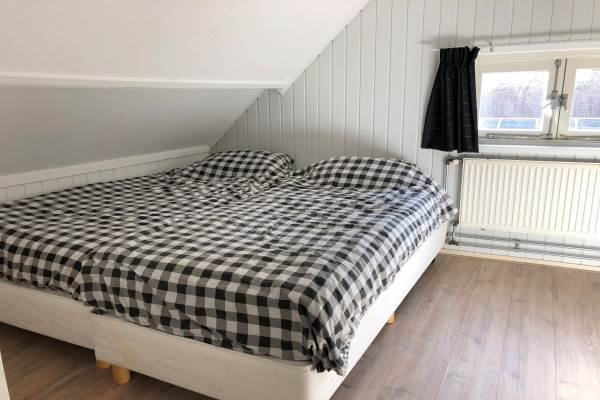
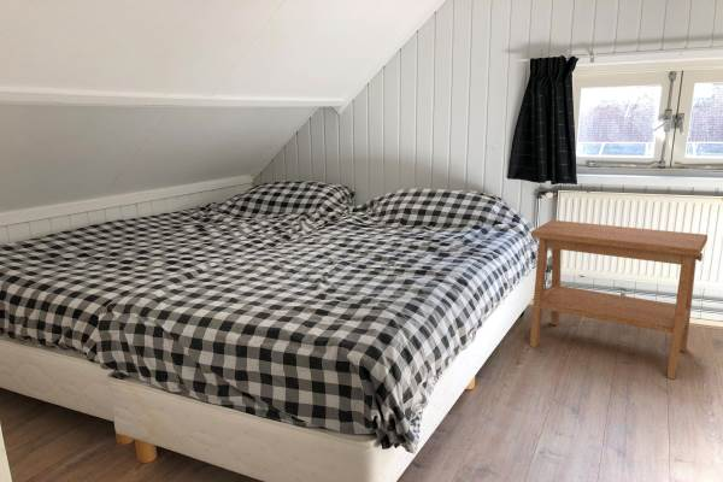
+ side table [529,219,709,381]
